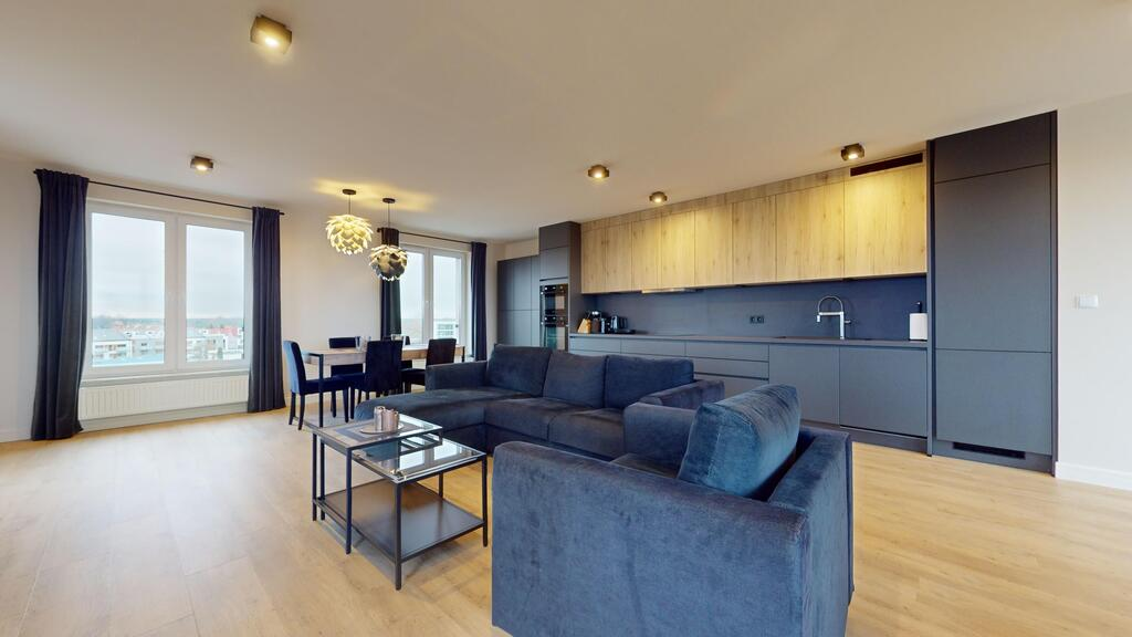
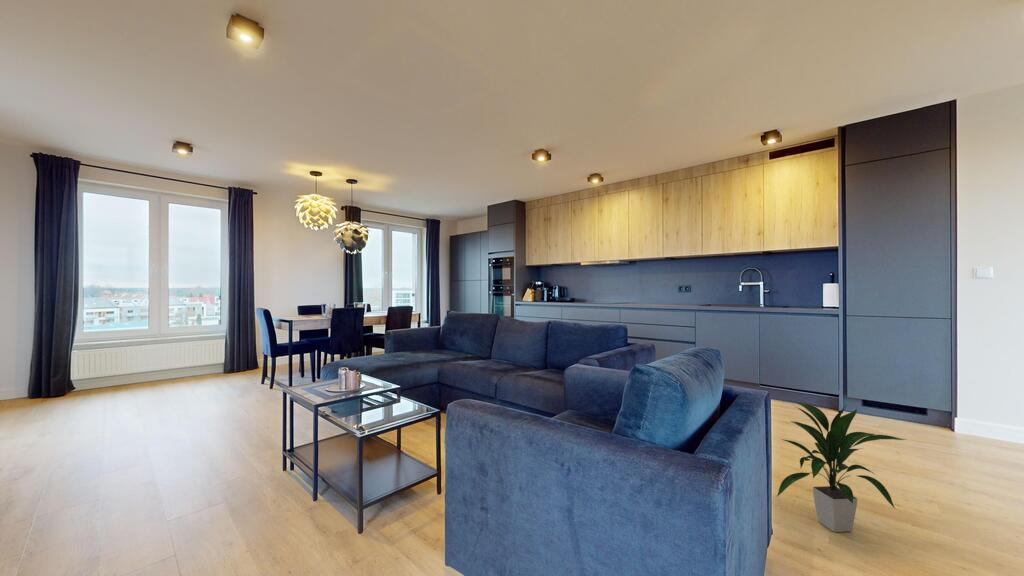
+ indoor plant [776,400,906,533]
